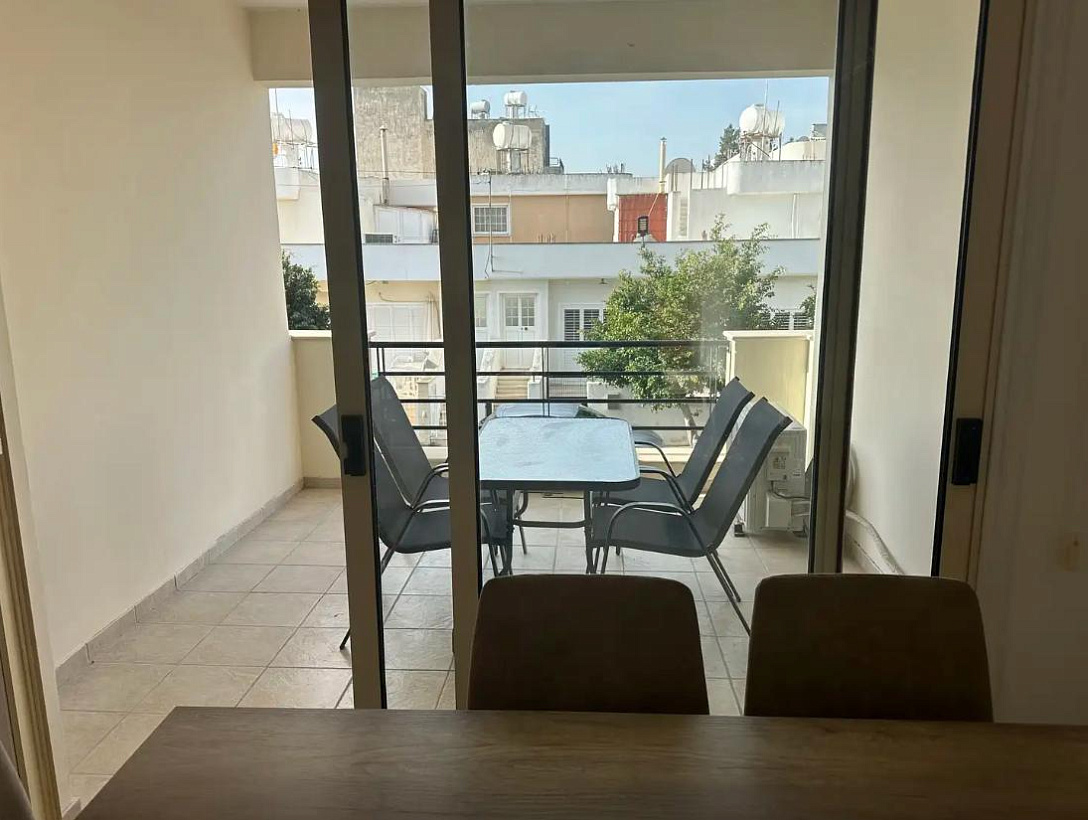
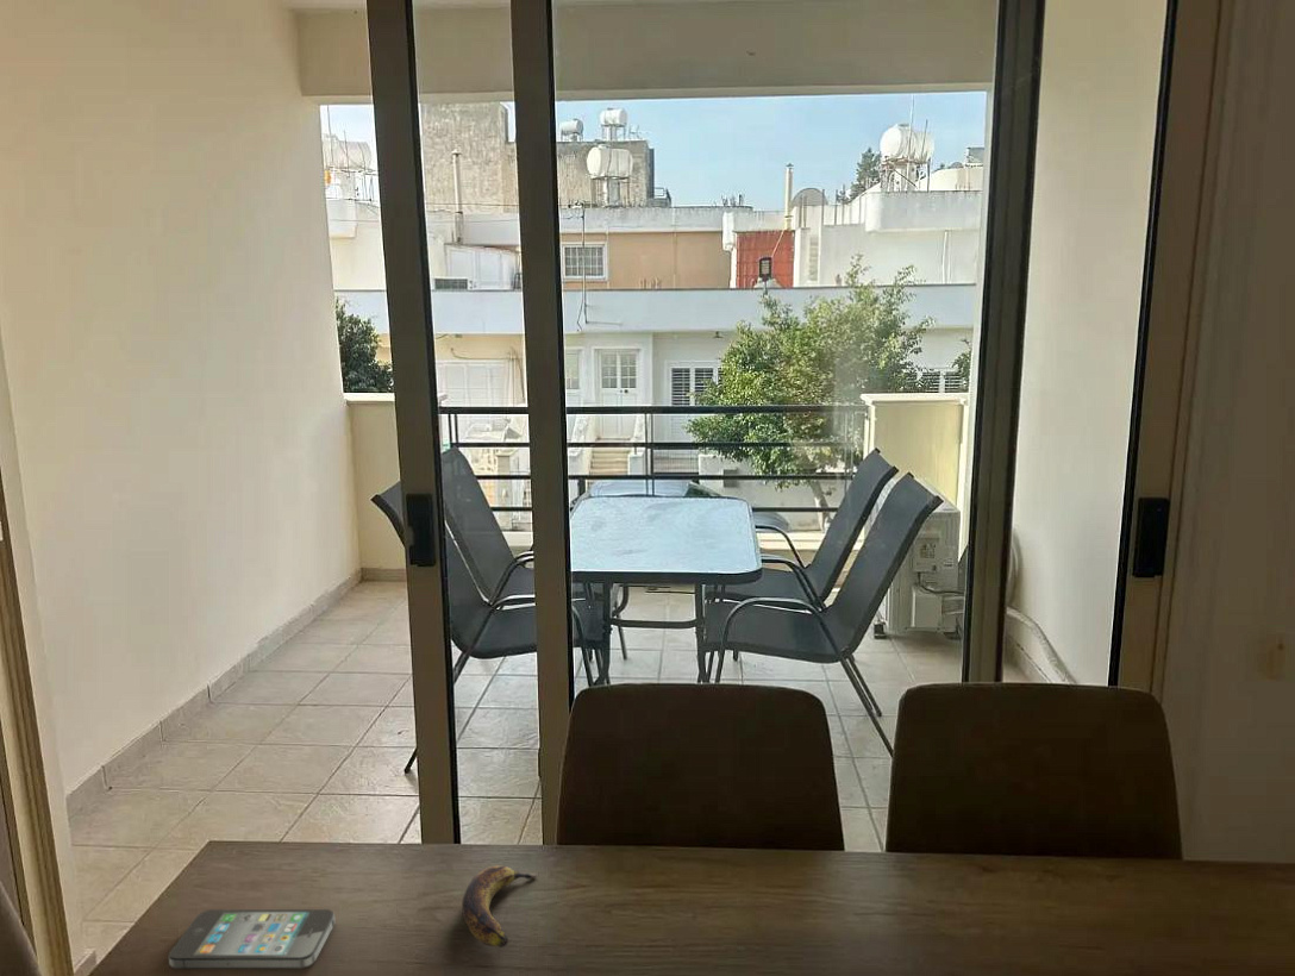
+ banana [461,864,539,949]
+ smartphone [168,908,336,970]
